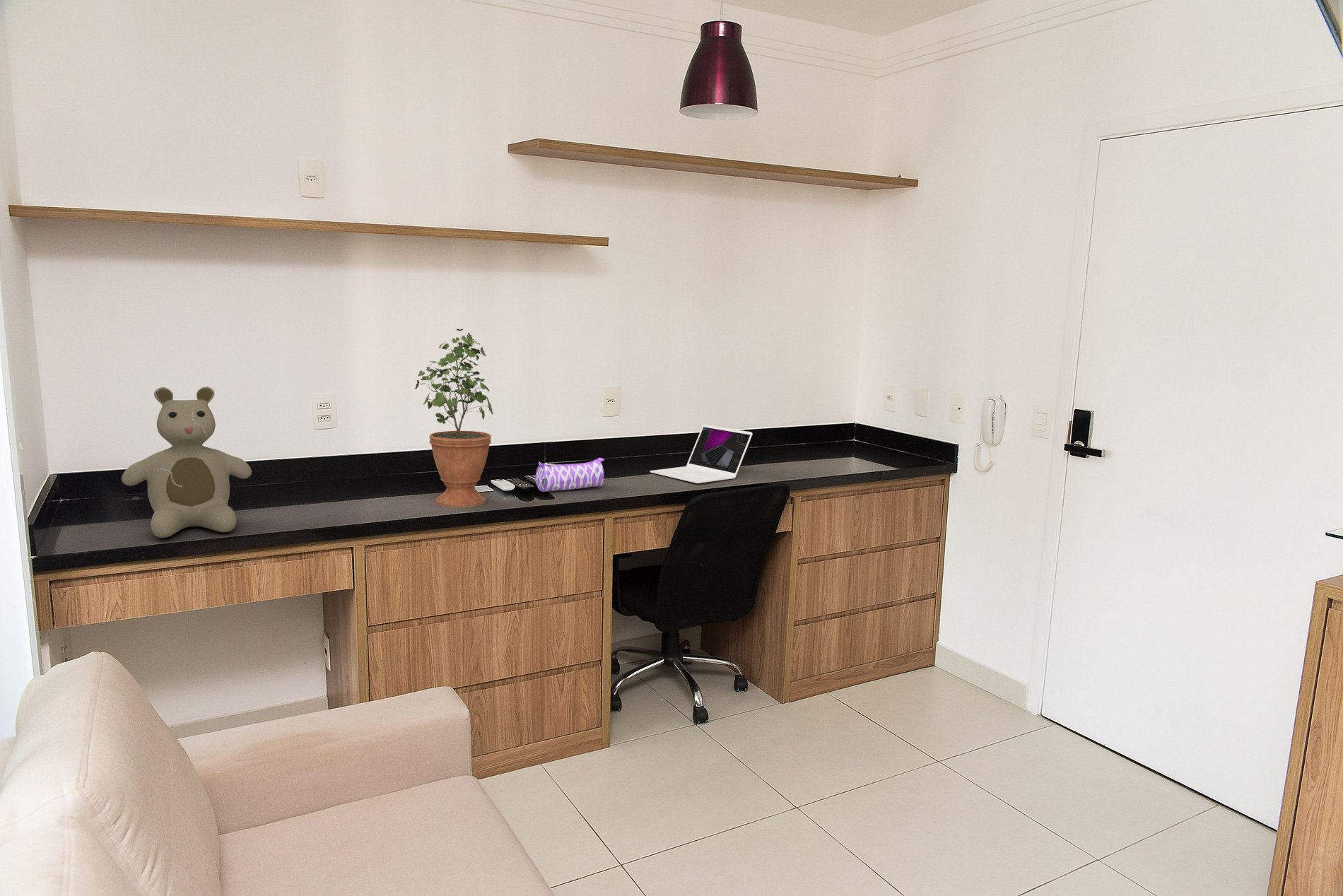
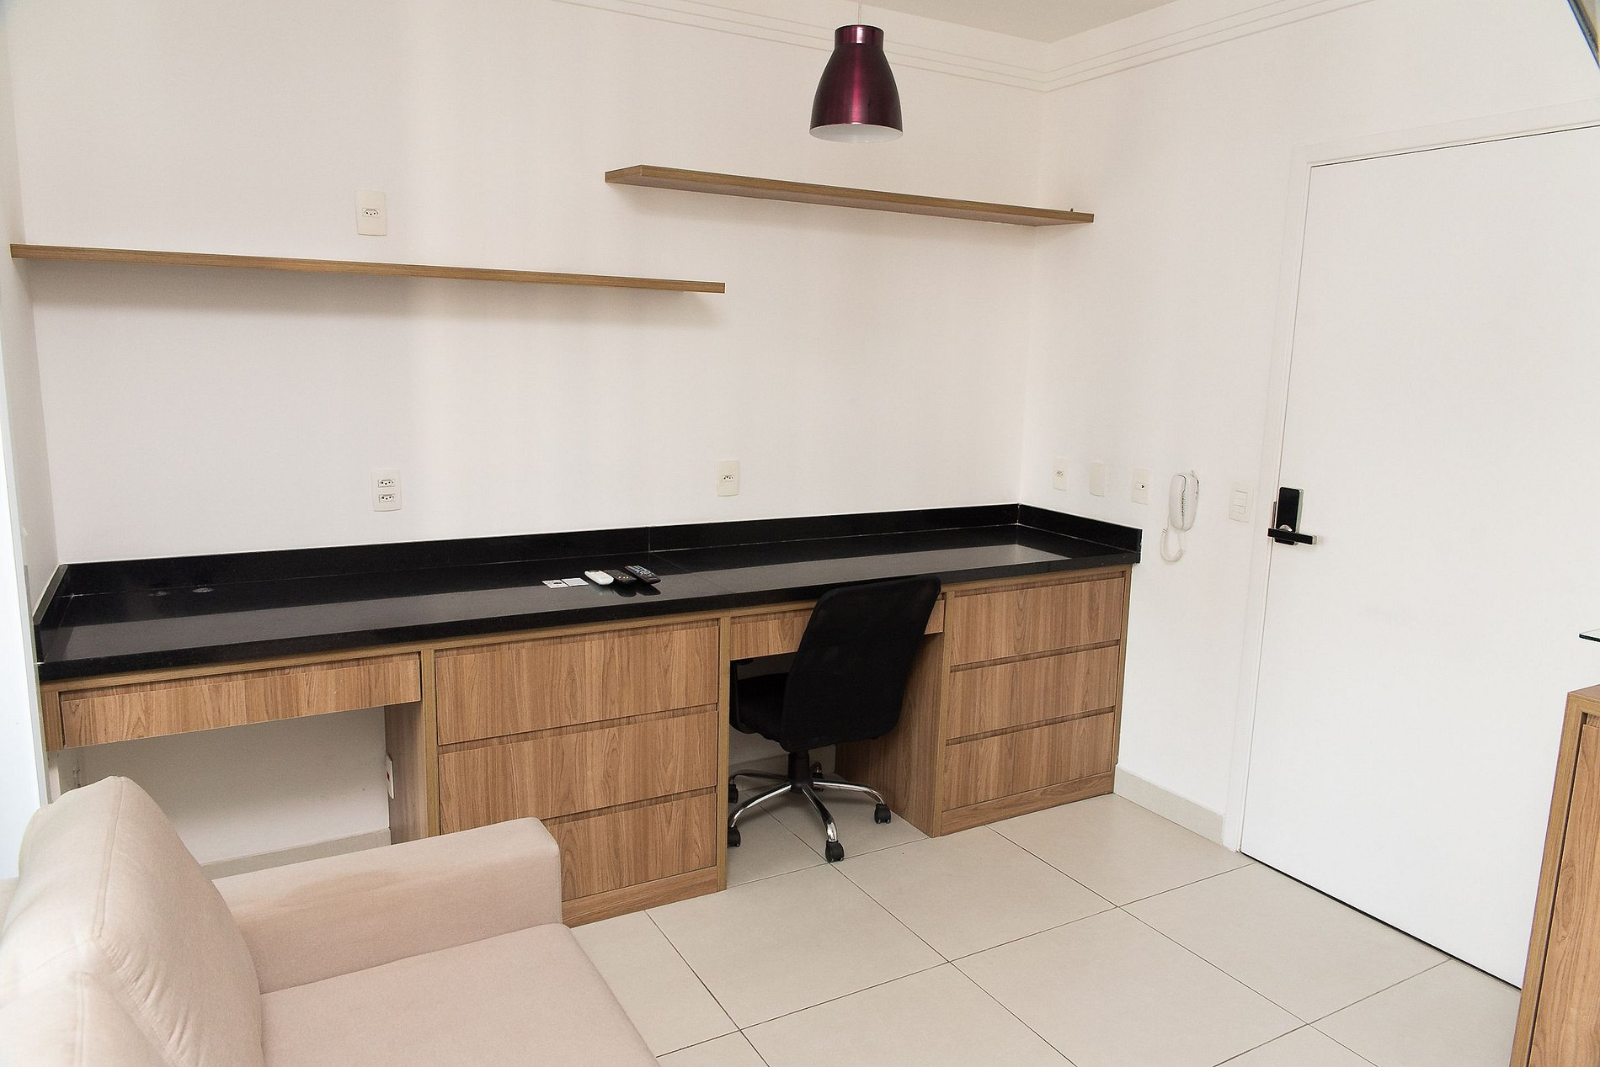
- teddy bear [121,386,252,538]
- laptop [650,424,753,484]
- pencil case [535,457,605,493]
- potted plant [414,328,494,508]
